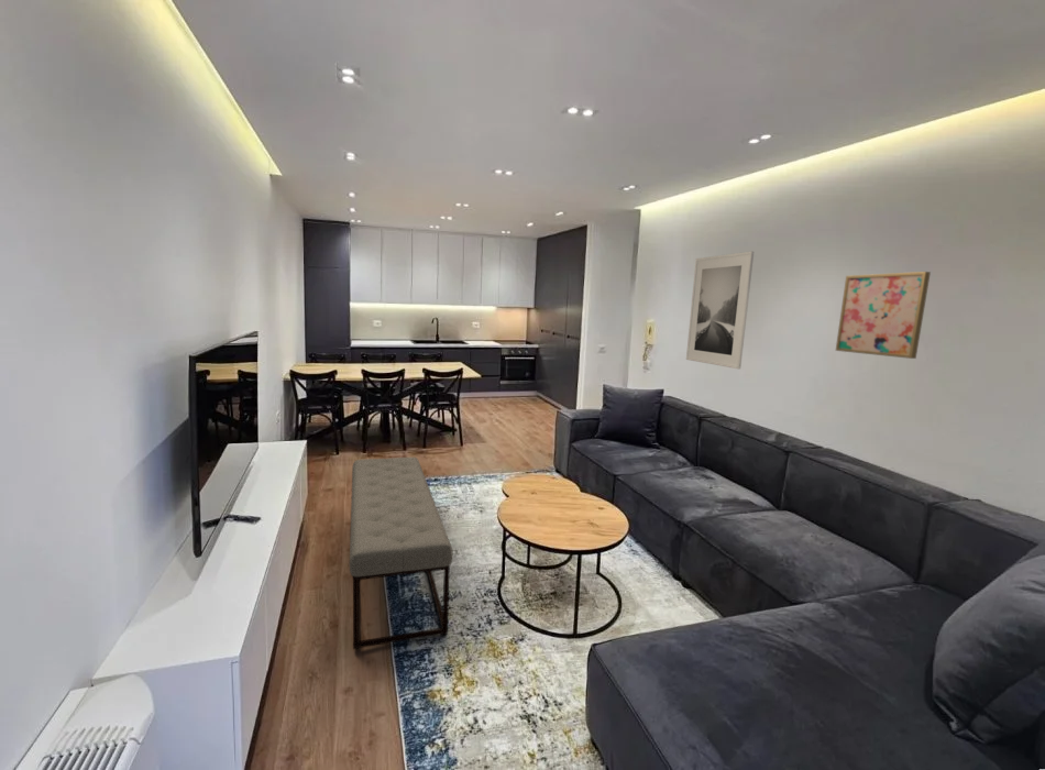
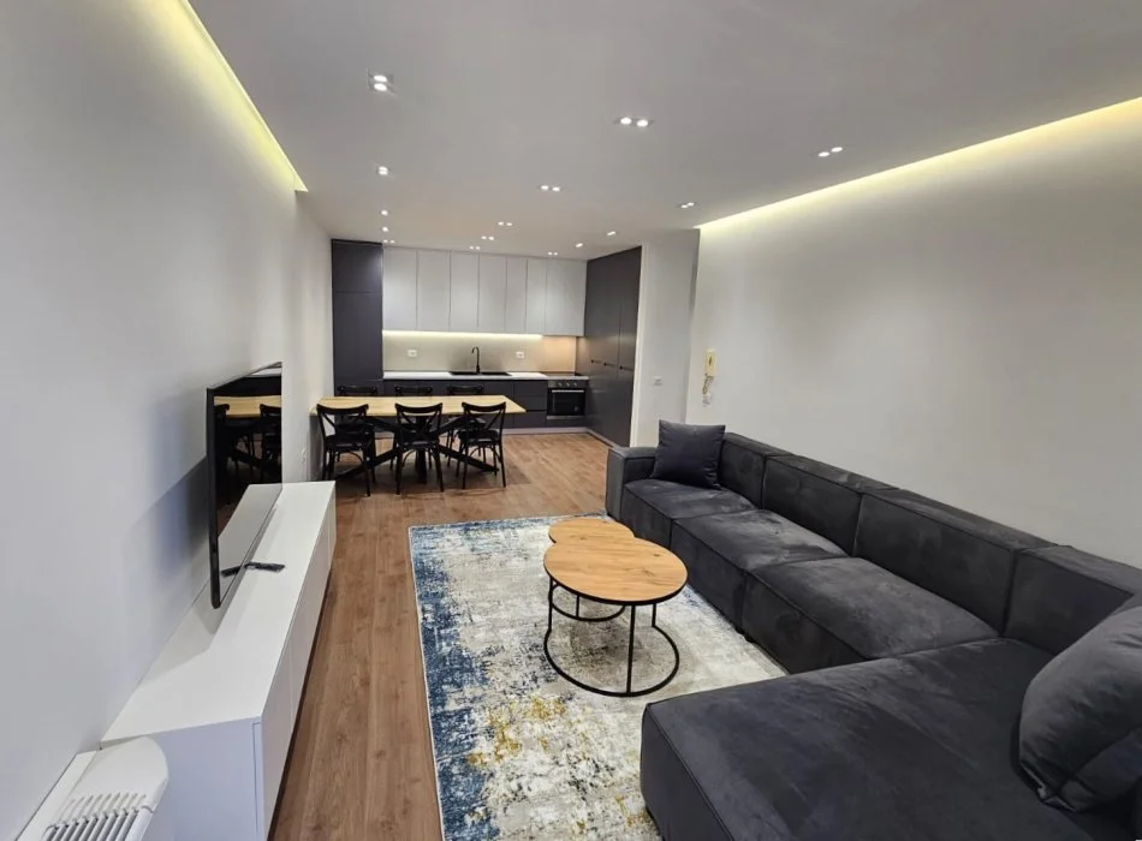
- bench [349,457,453,650]
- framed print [685,251,755,370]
- wall art [835,271,932,360]
